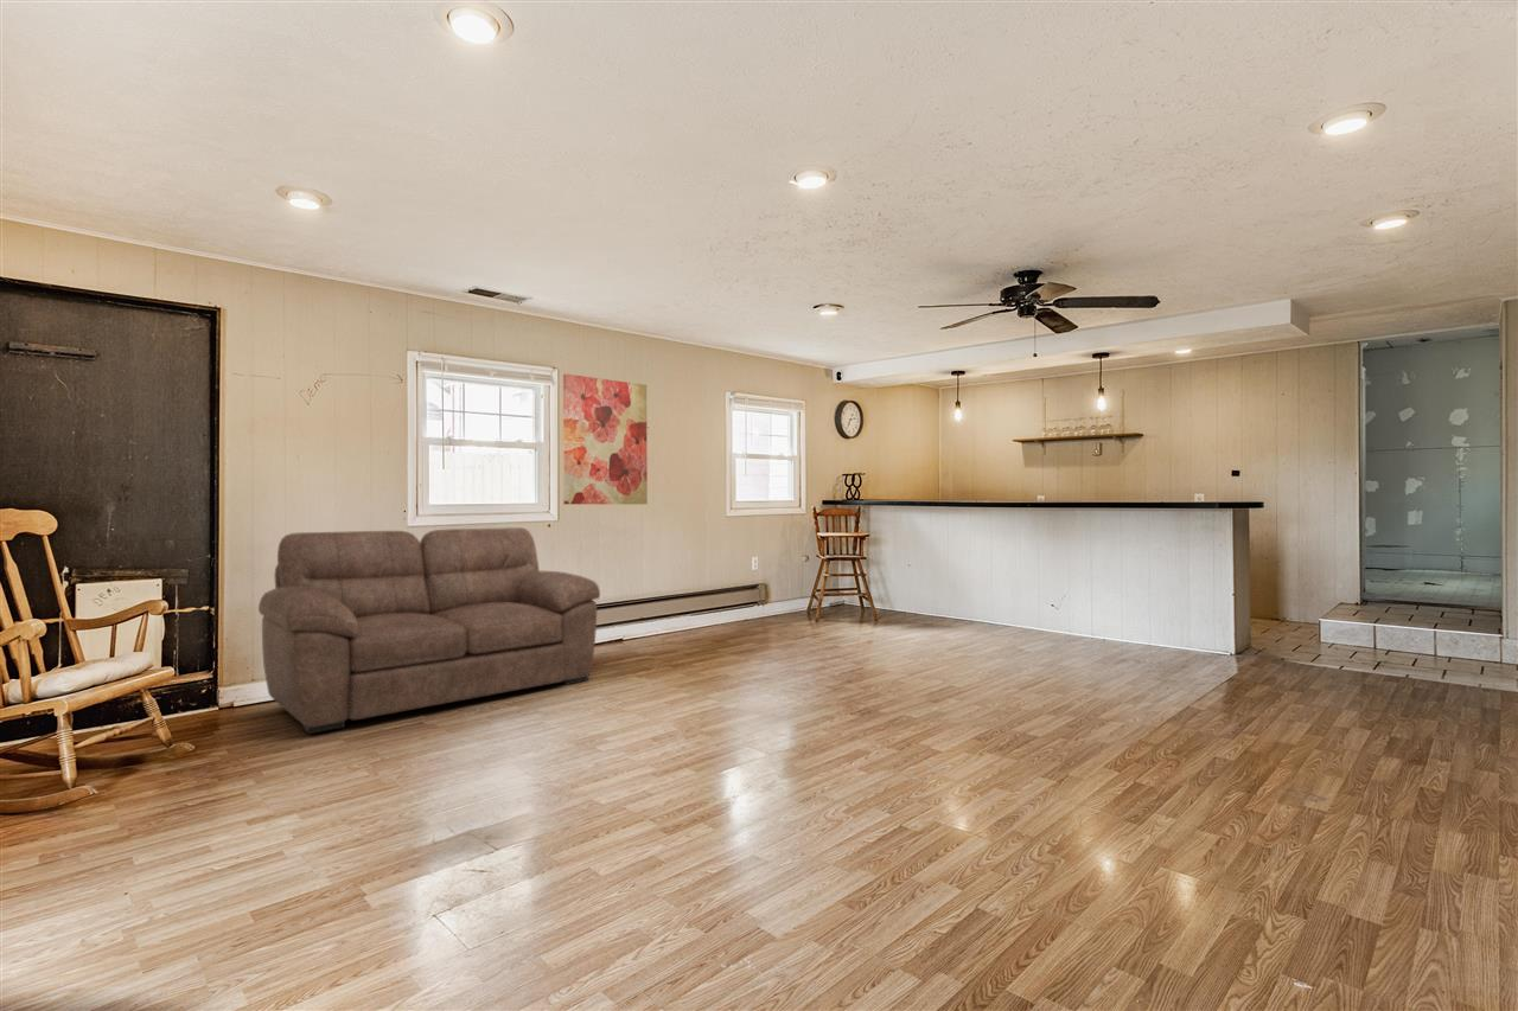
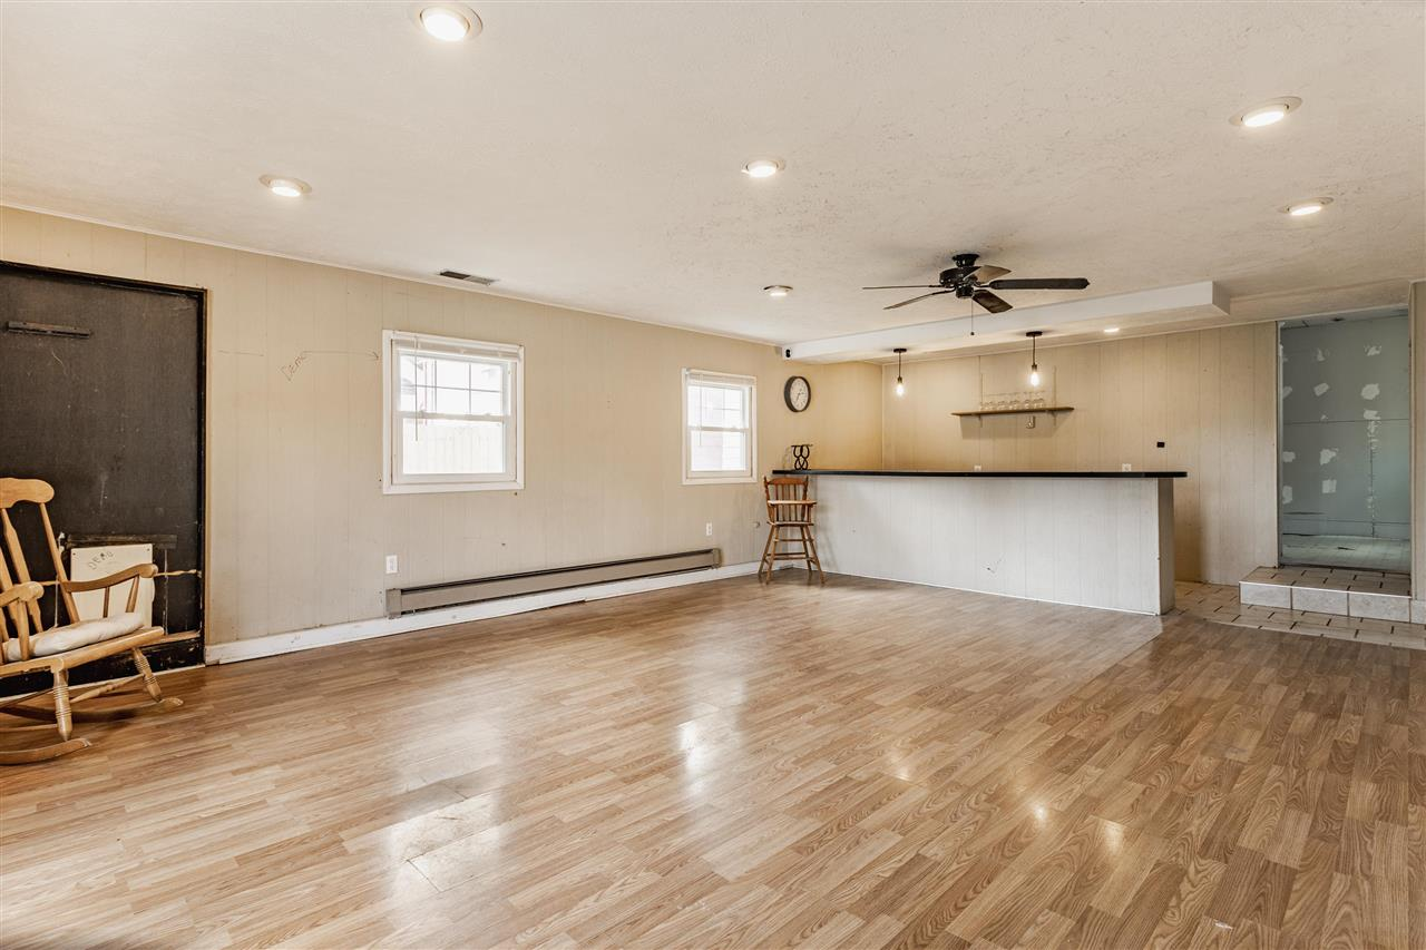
- sofa [257,526,601,735]
- wall art [562,372,649,505]
